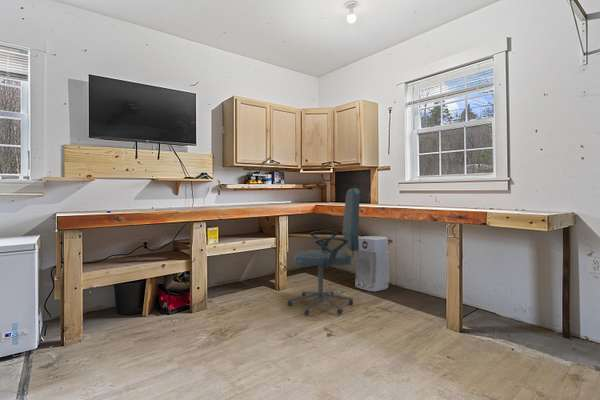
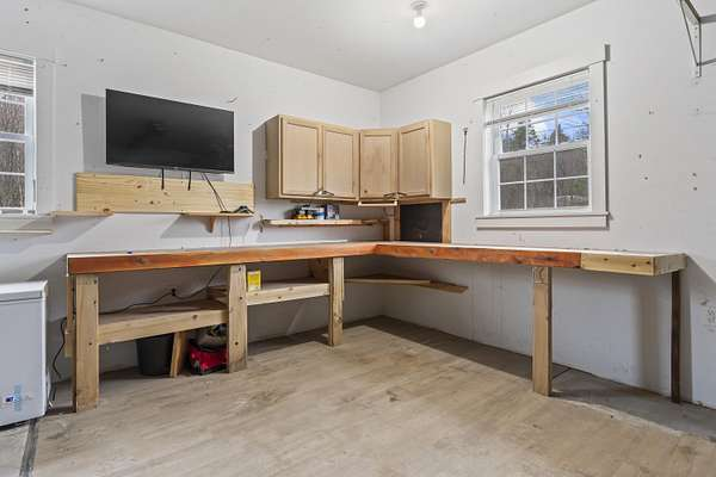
- office chair [287,187,361,316]
- air purifier [354,235,390,292]
